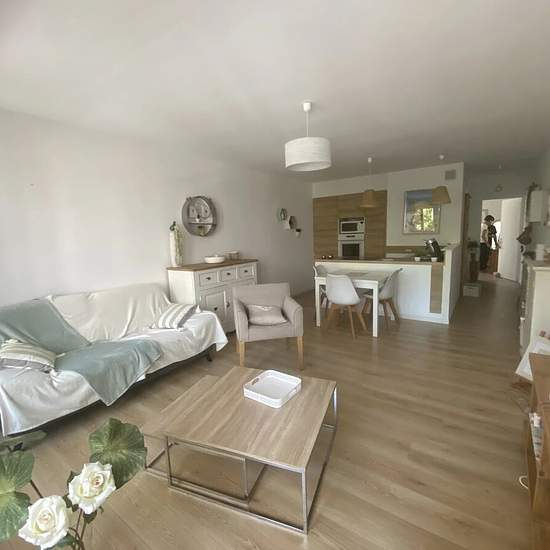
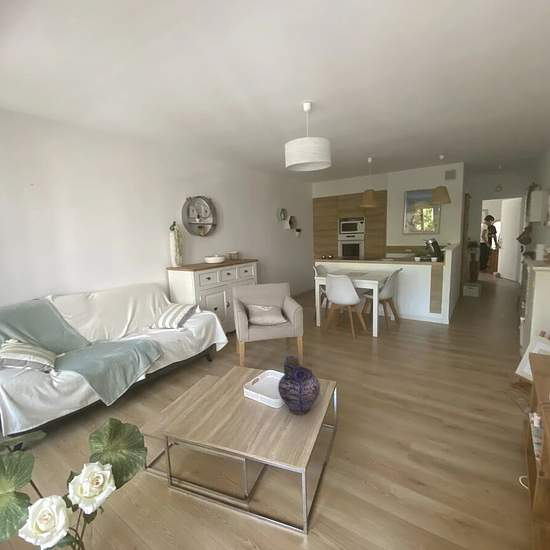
+ pottery [277,354,321,416]
